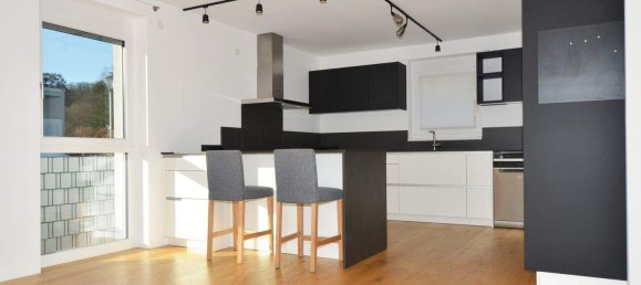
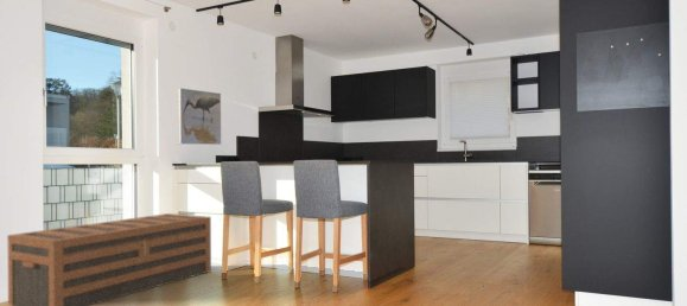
+ storage bench [6,212,212,306]
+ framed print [177,87,222,146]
